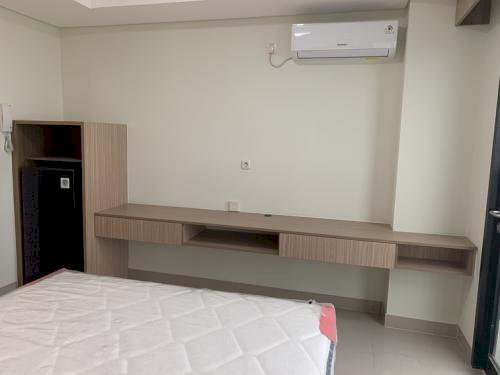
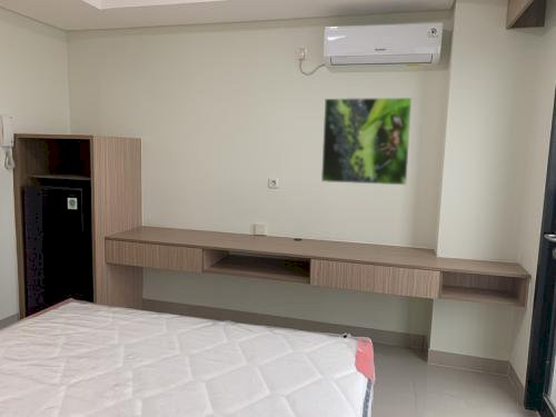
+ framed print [320,97,413,186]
